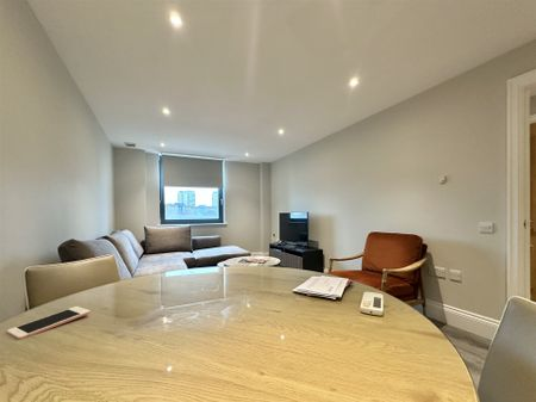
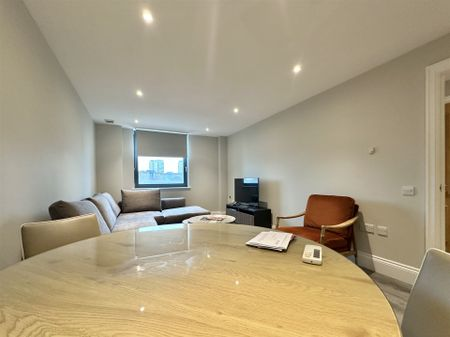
- cell phone [6,305,92,340]
